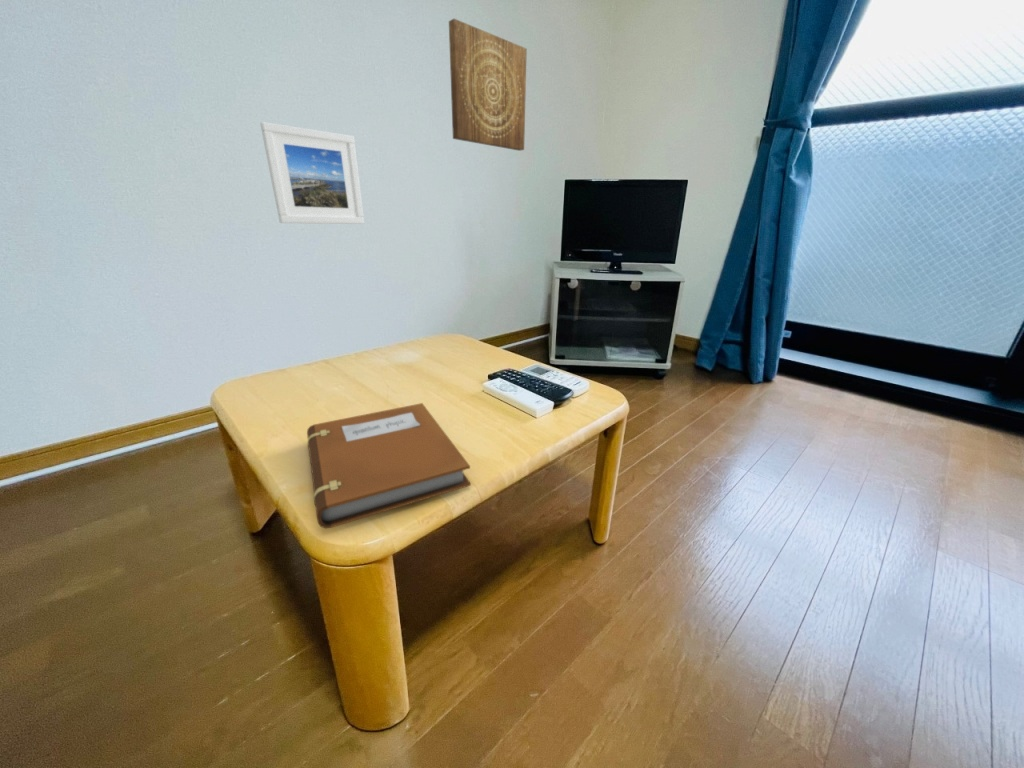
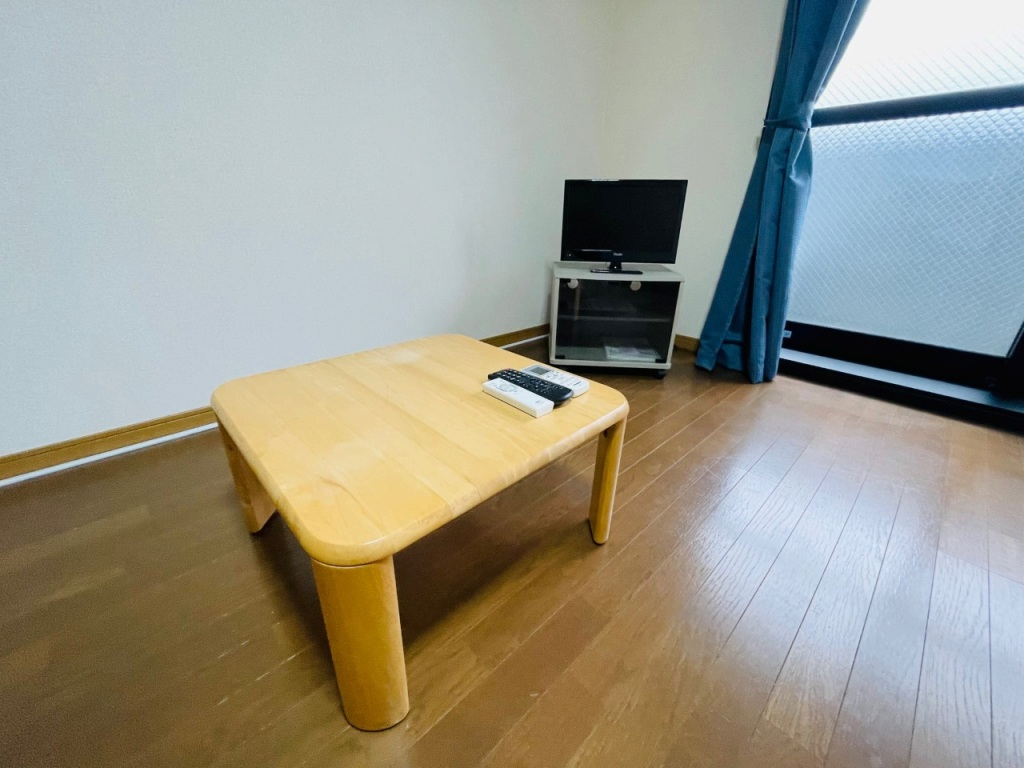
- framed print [259,121,365,225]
- wall art [448,18,528,152]
- notebook [306,402,472,529]
